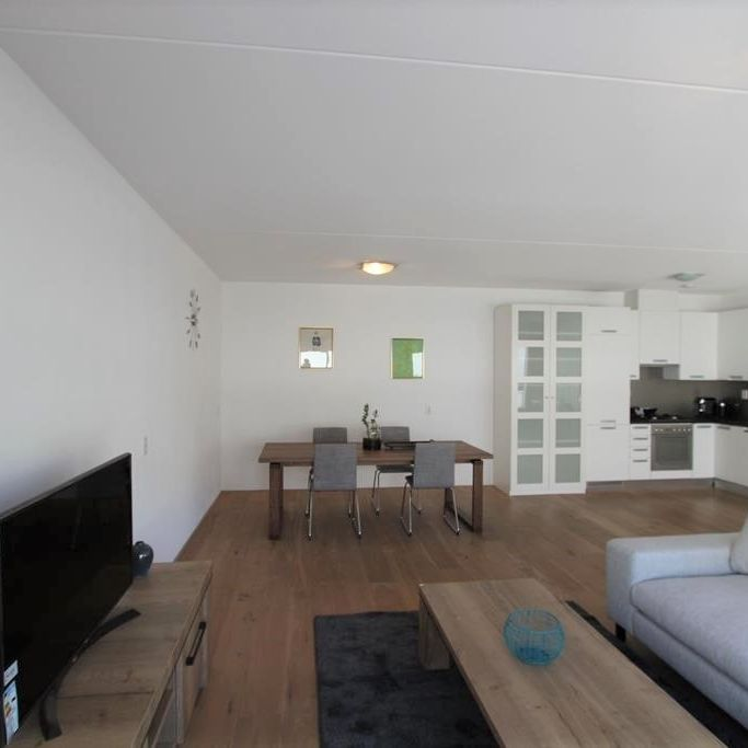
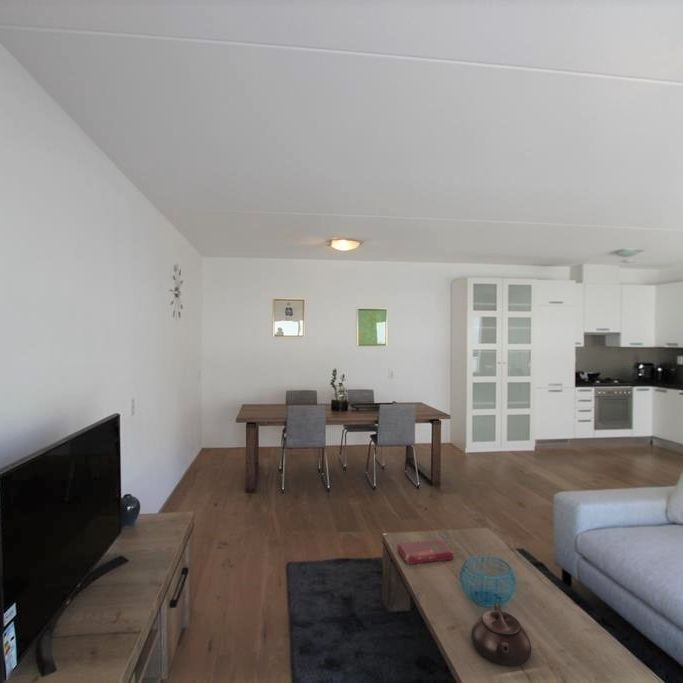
+ teapot [470,602,532,666]
+ book [396,539,455,565]
